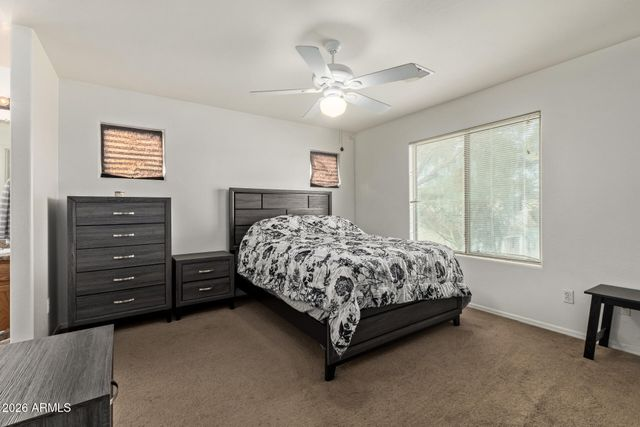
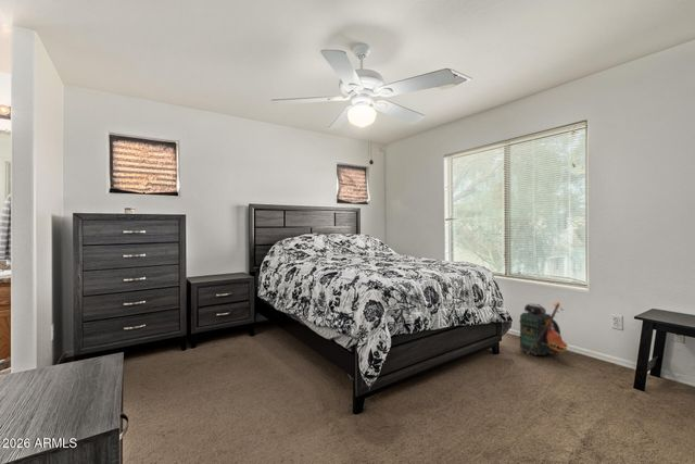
+ backpack [517,301,569,356]
